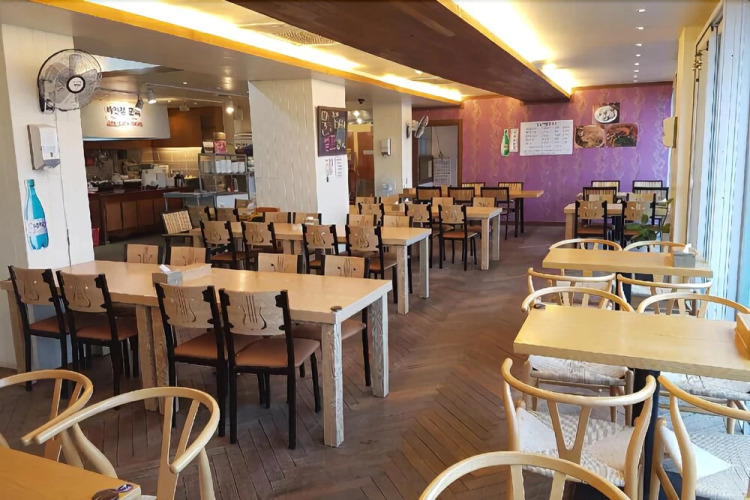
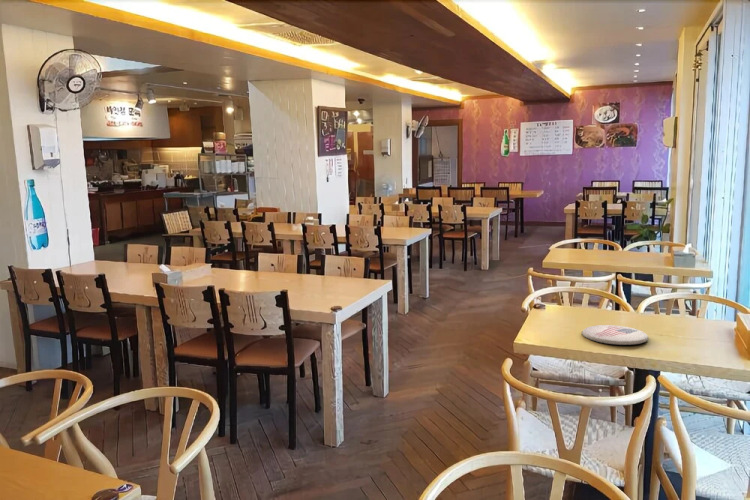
+ plate [581,324,650,346]
